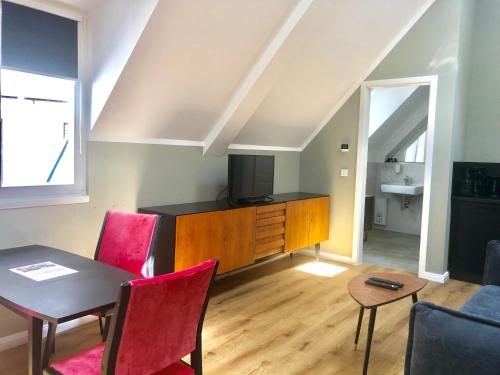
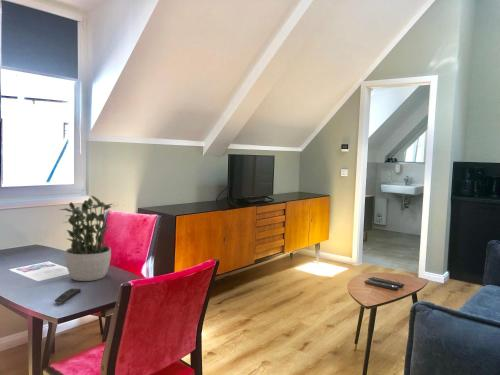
+ remote control [54,287,82,305]
+ potted plant [59,194,113,282]
